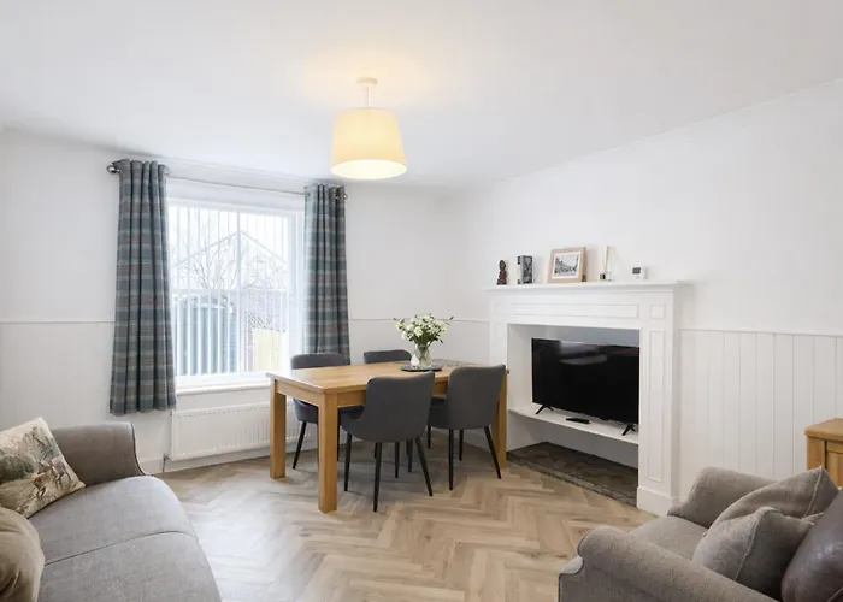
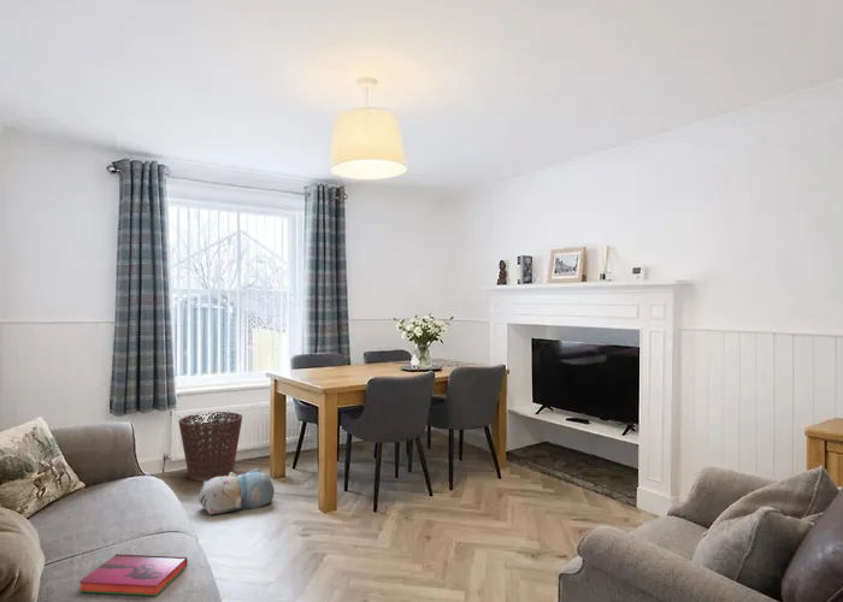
+ plush toy [198,467,276,515]
+ hardback book [78,553,188,597]
+ basket [177,411,243,483]
